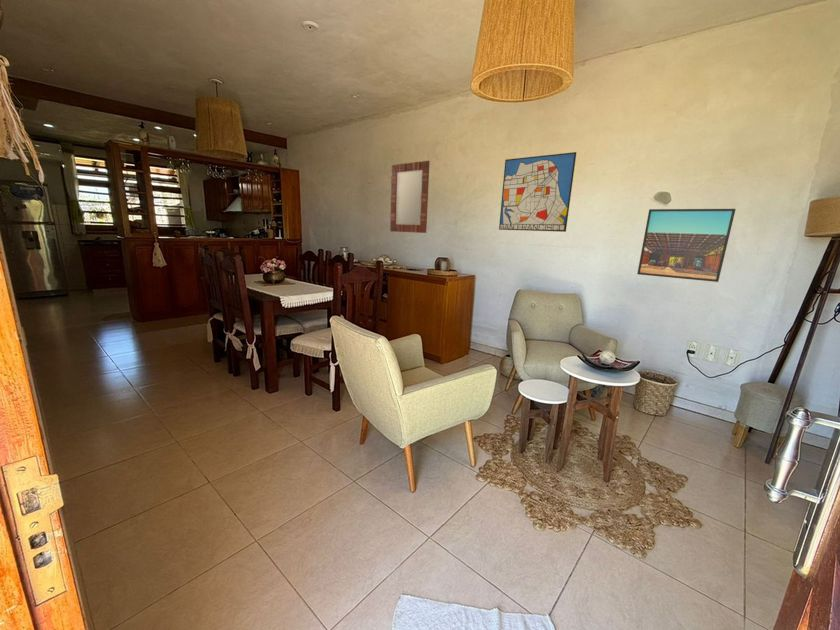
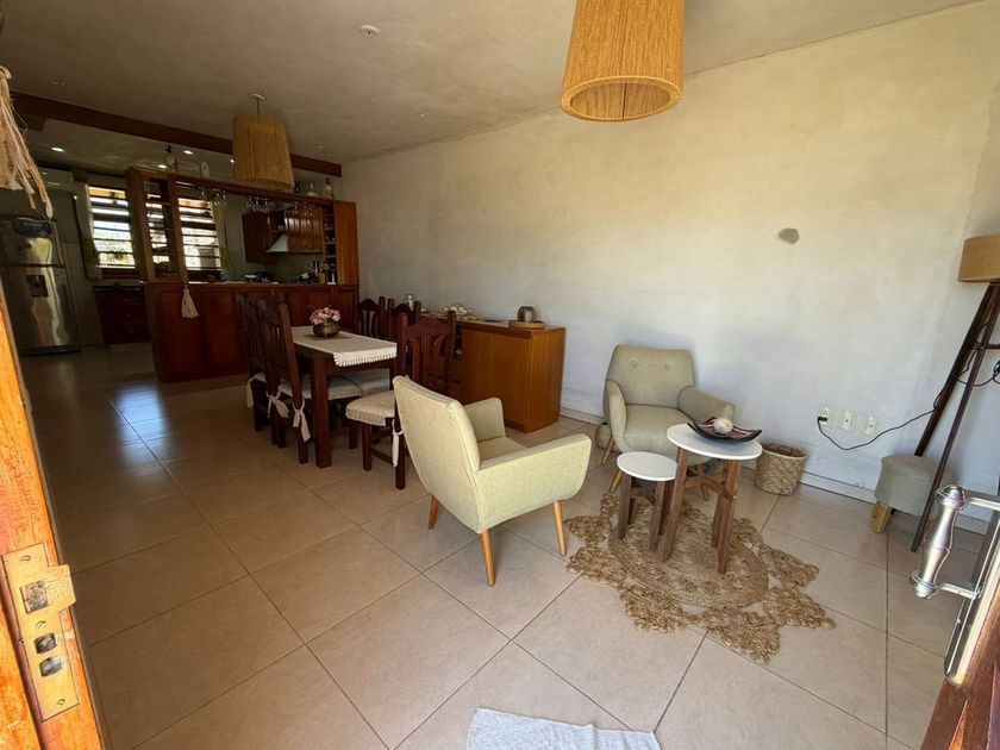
- home mirror [389,160,431,234]
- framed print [636,208,736,283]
- wall art [498,151,578,233]
